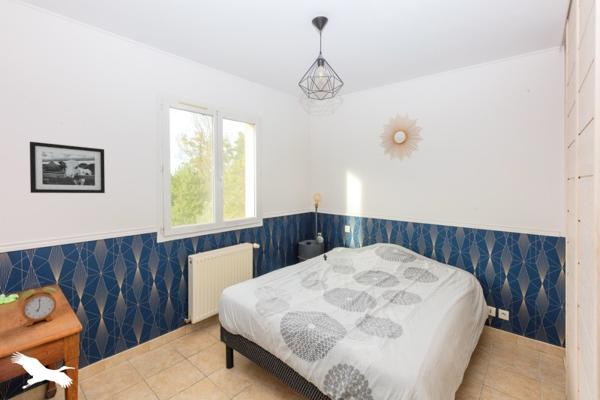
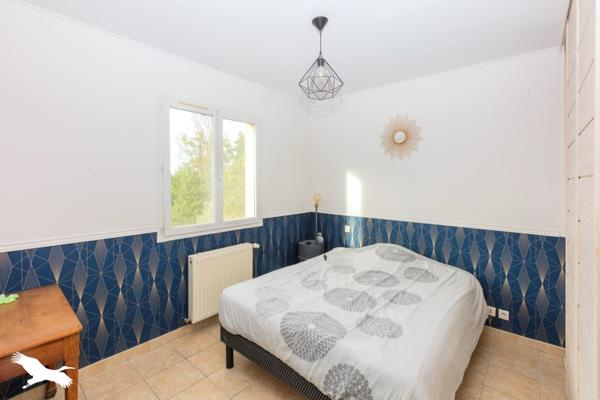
- picture frame [29,141,106,194]
- alarm clock [20,281,58,327]
